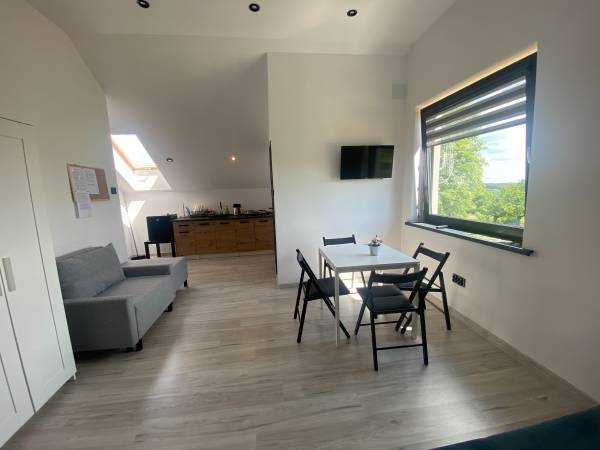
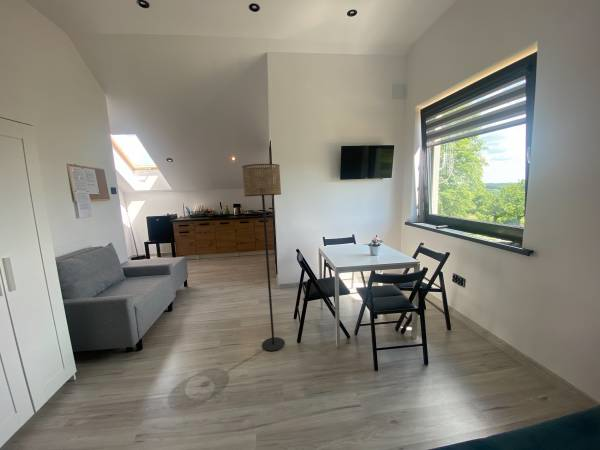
+ floor lamp [241,163,286,352]
